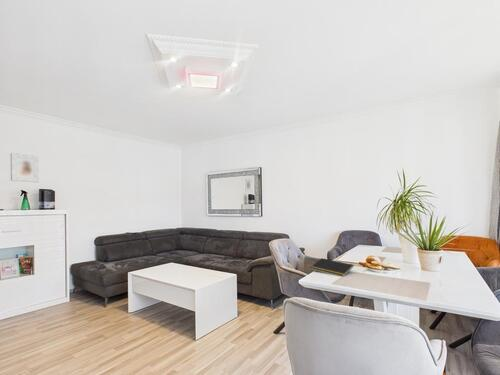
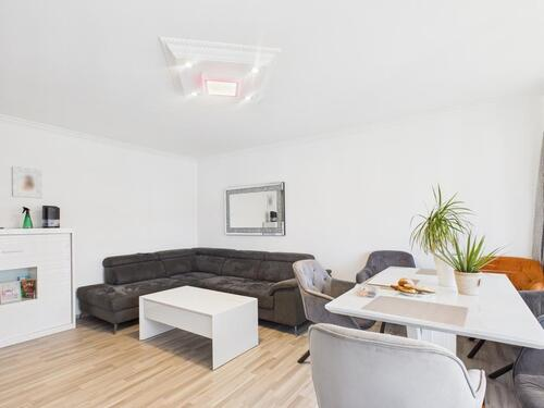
- notepad [309,257,355,277]
